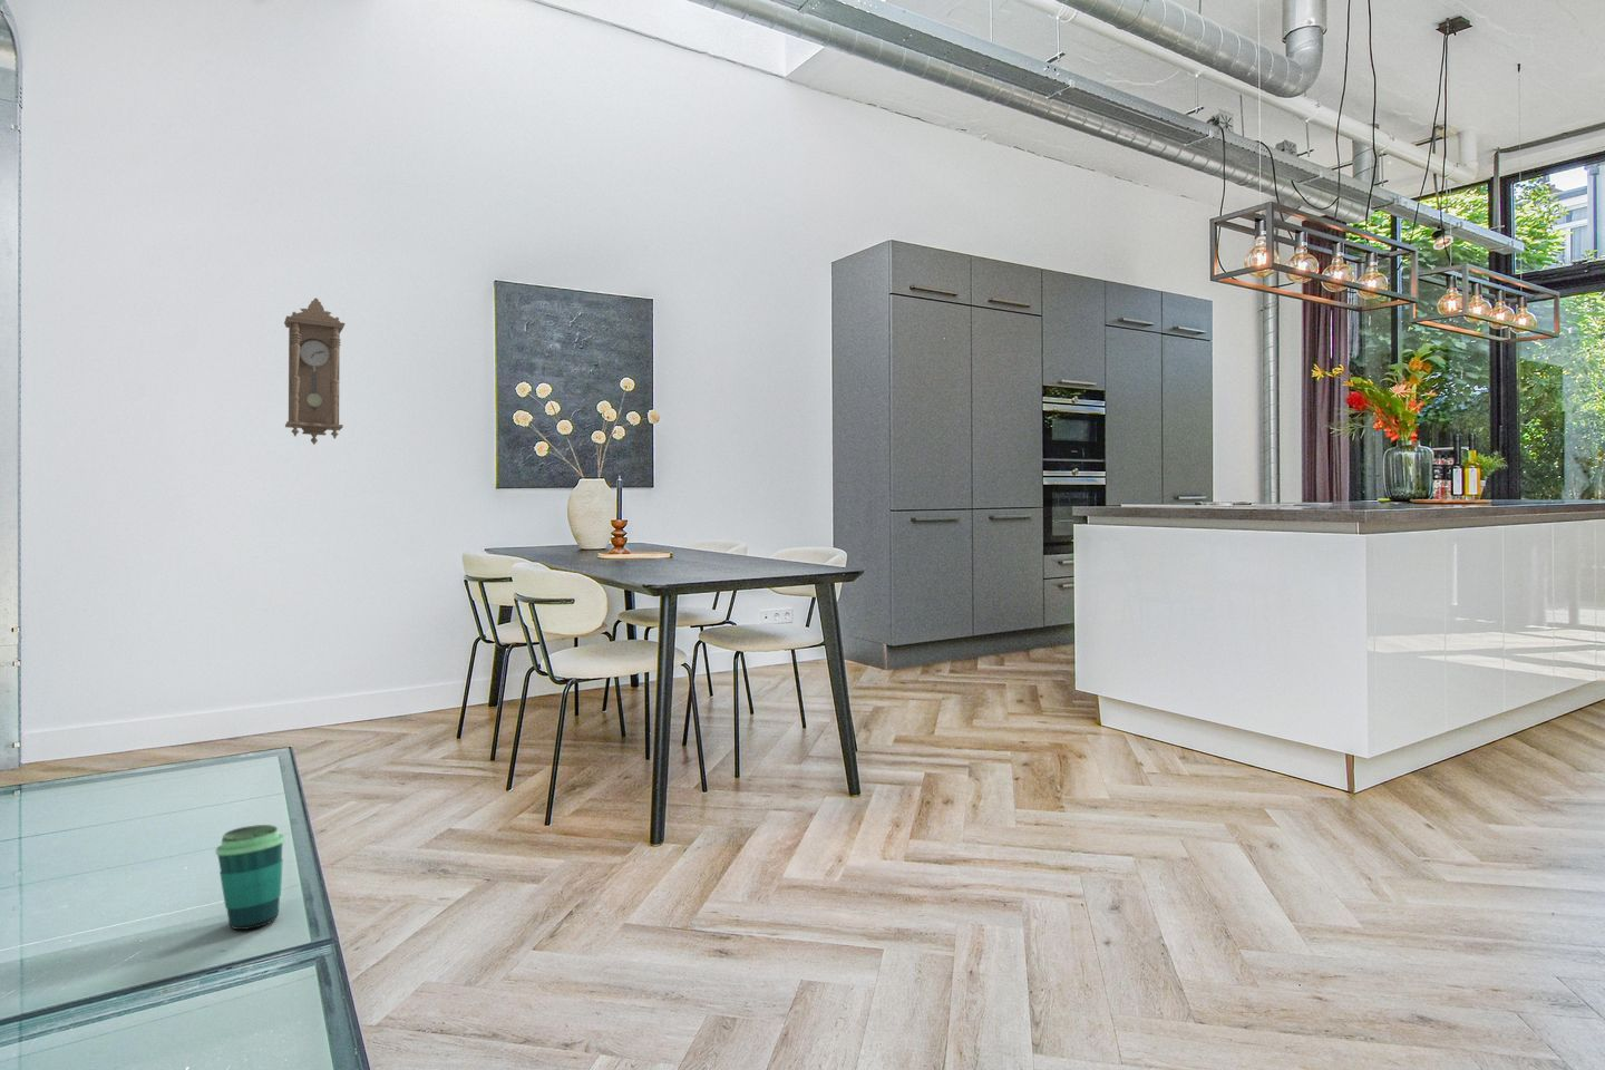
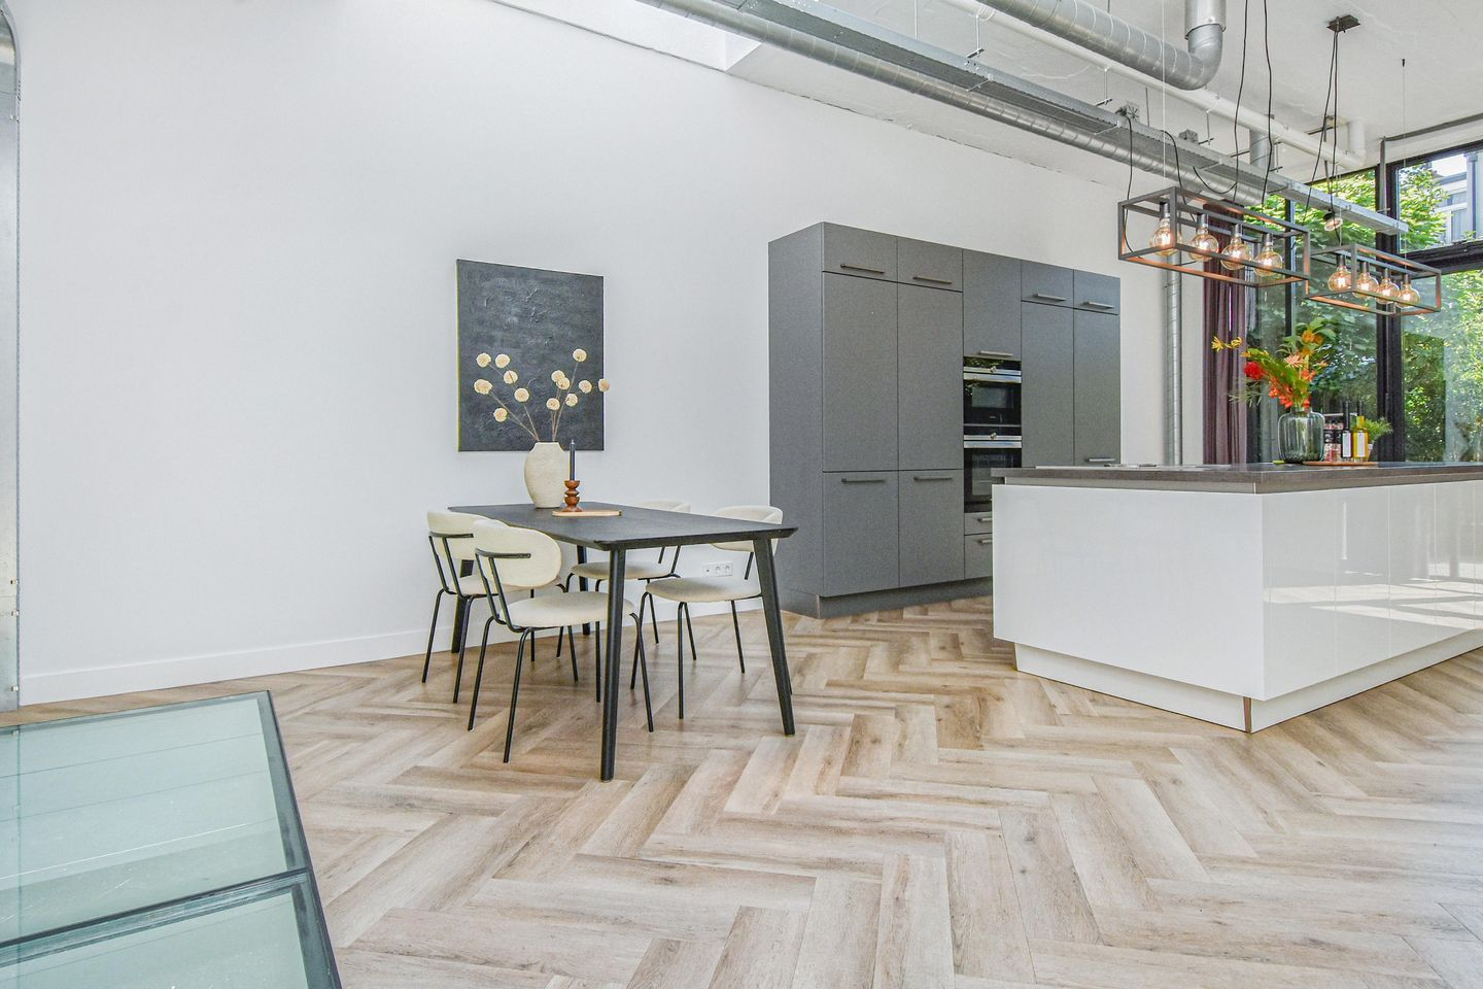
- cup [214,824,285,930]
- pendulum clock [283,296,346,445]
